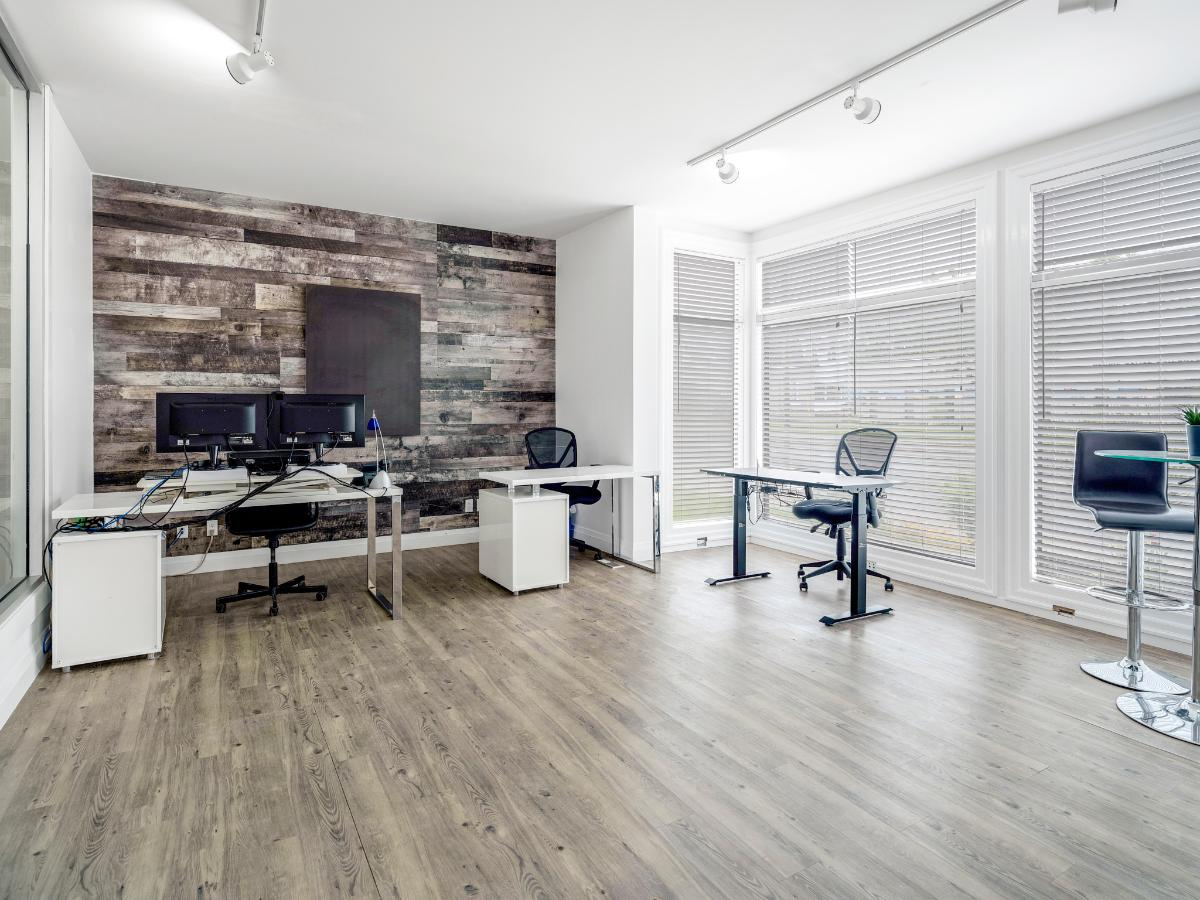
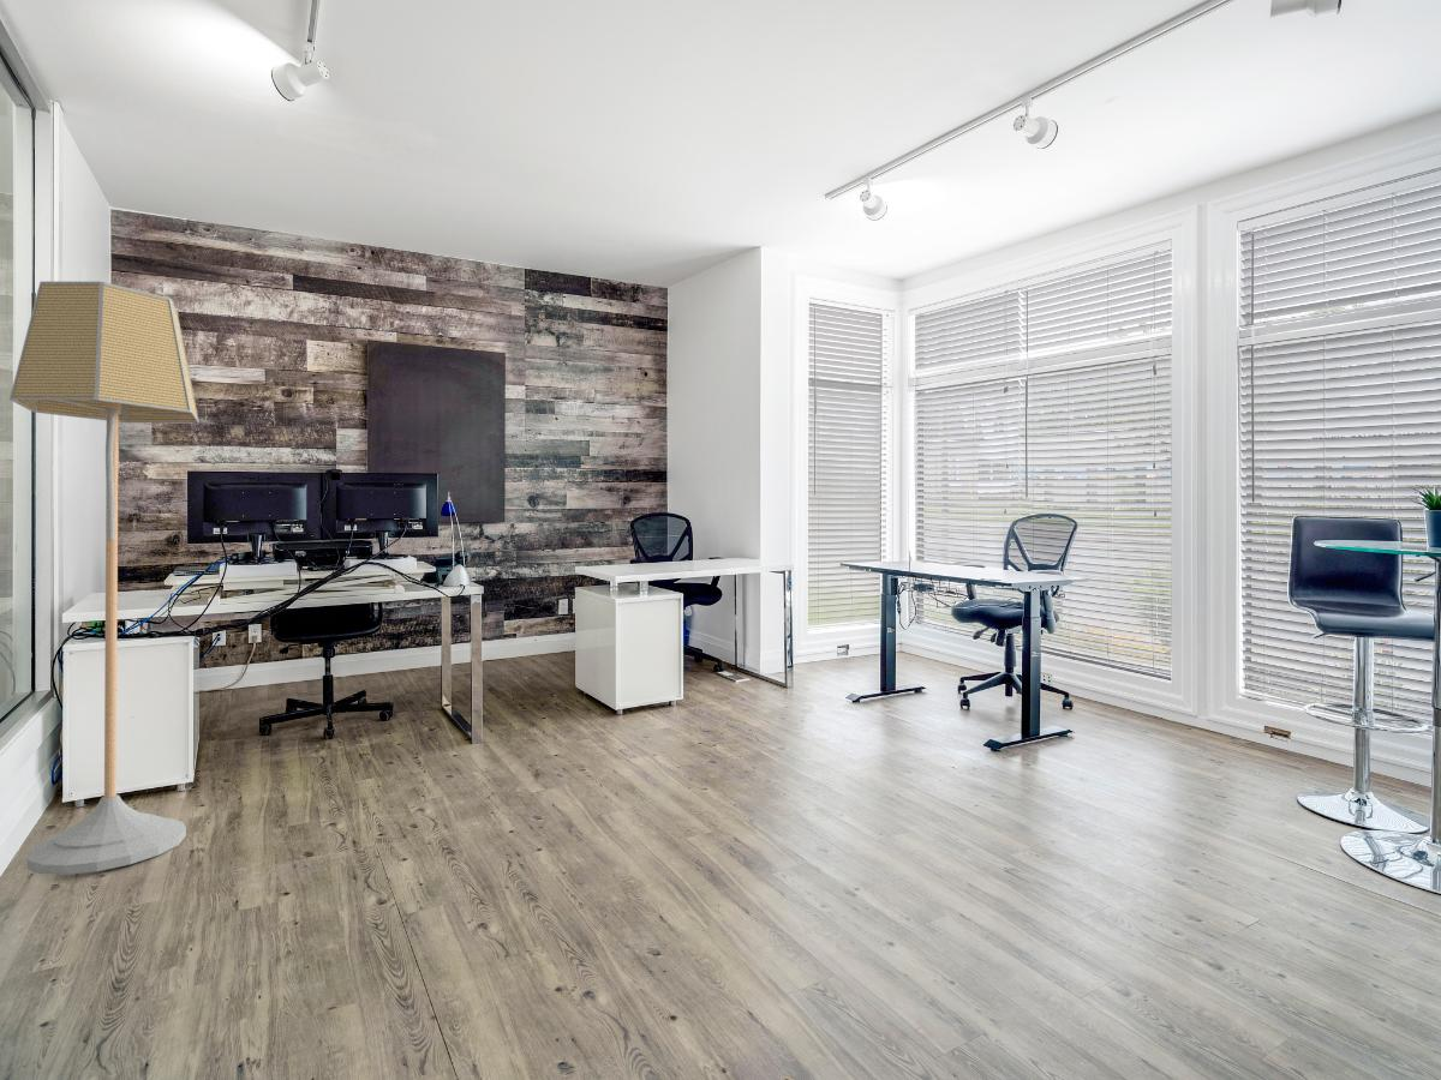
+ floor lamp [8,281,201,876]
